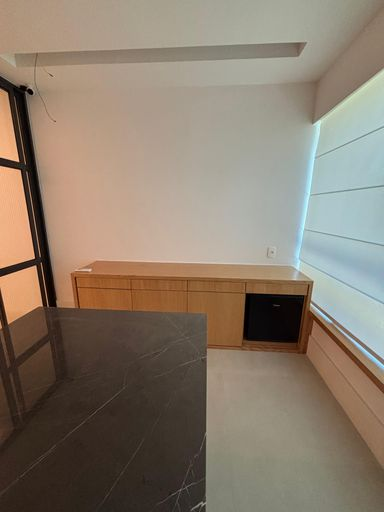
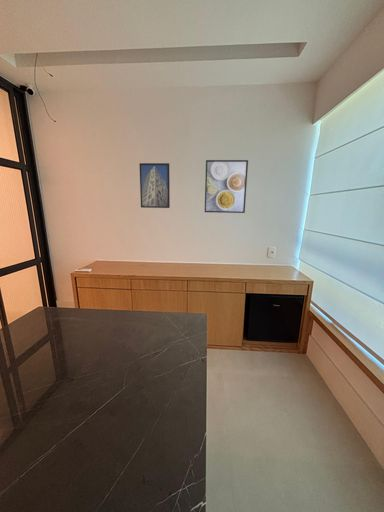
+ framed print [204,159,249,214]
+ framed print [138,162,171,209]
